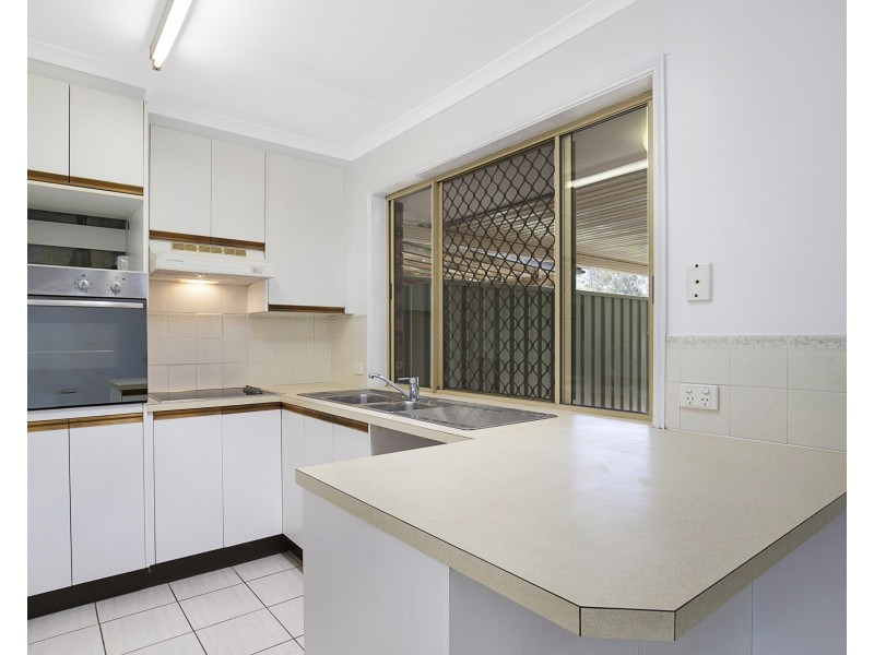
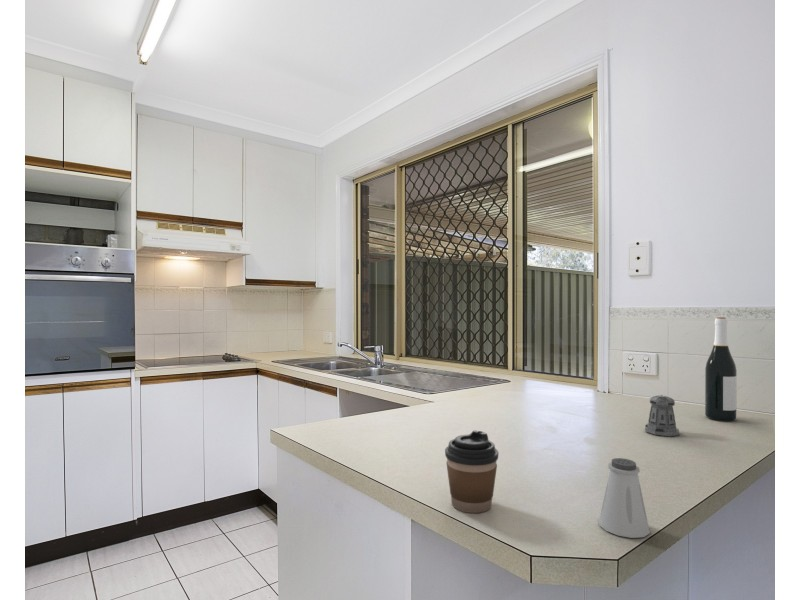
+ saltshaker [598,457,651,539]
+ coffee cup [444,429,499,514]
+ pepper shaker [644,394,680,437]
+ wine bottle [704,316,738,422]
